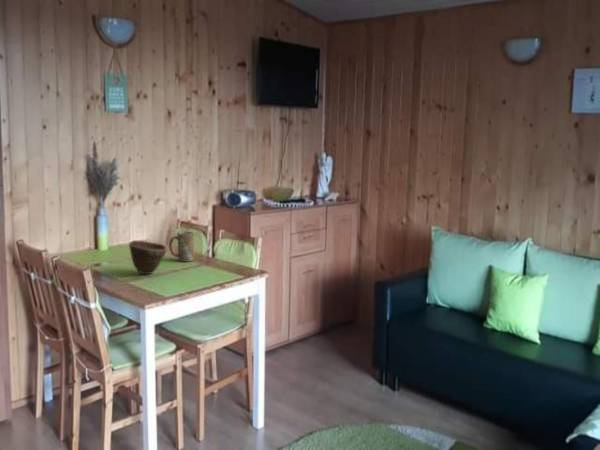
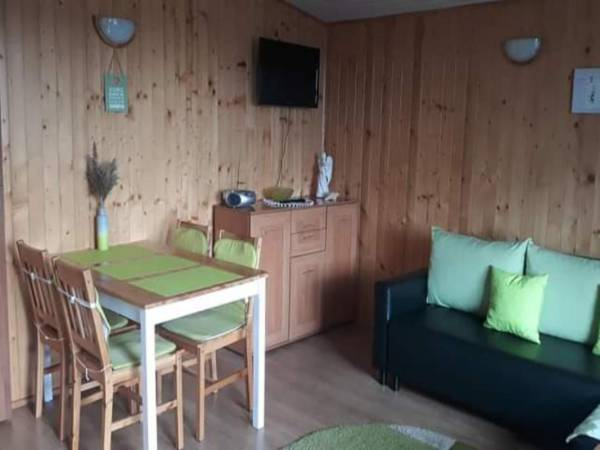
- mug [168,230,195,262]
- bowl [128,239,168,275]
